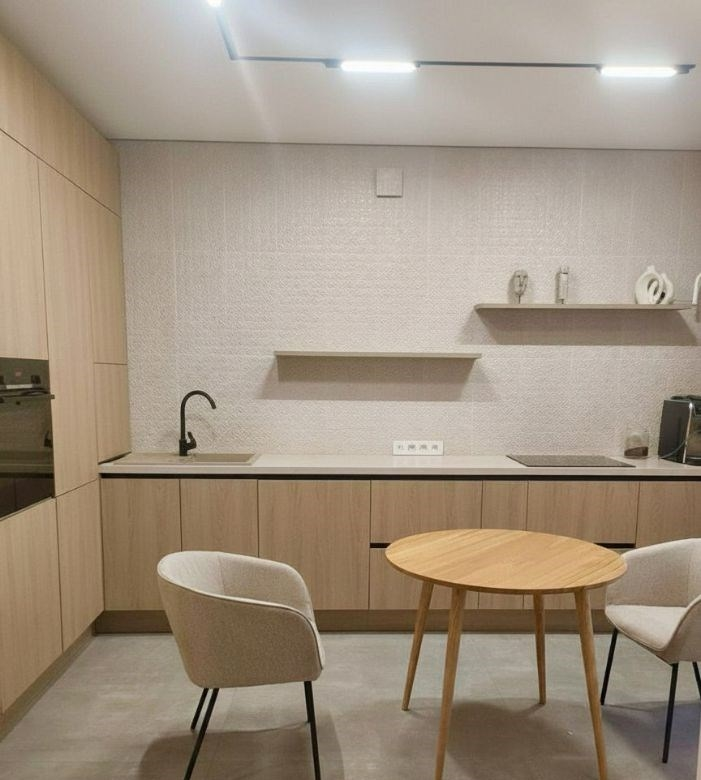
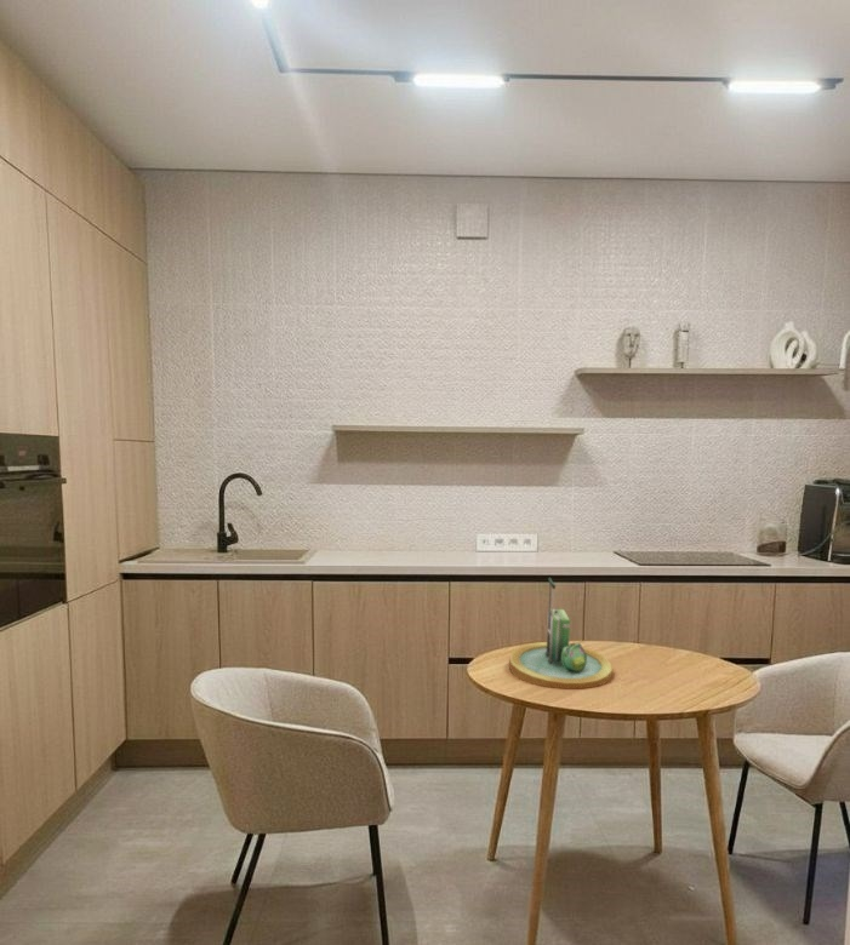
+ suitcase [508,577,614,689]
